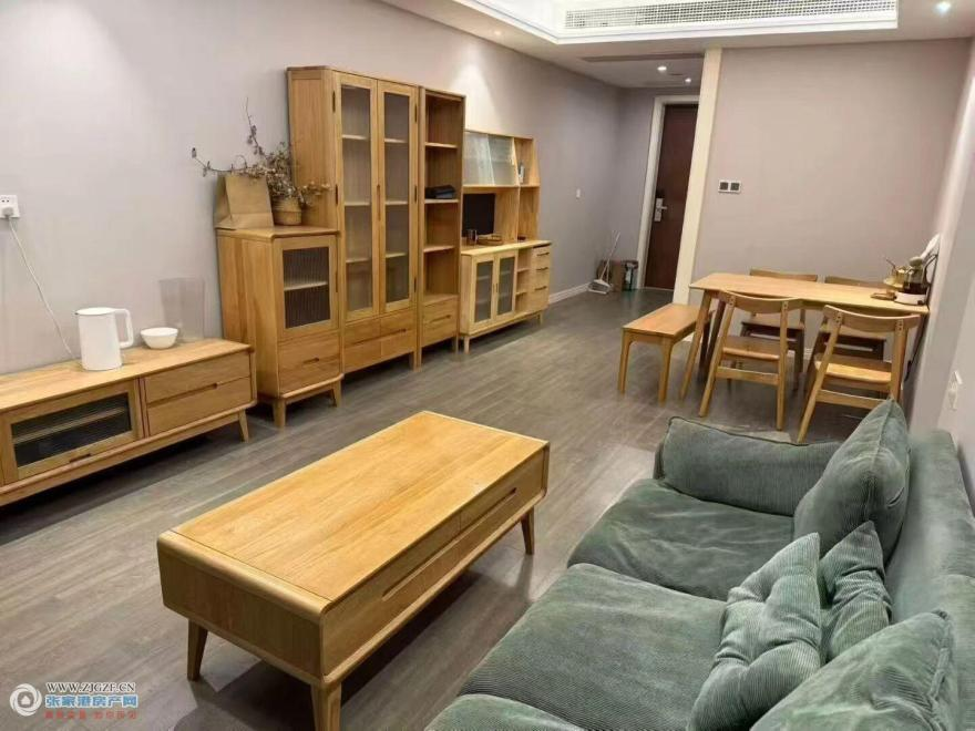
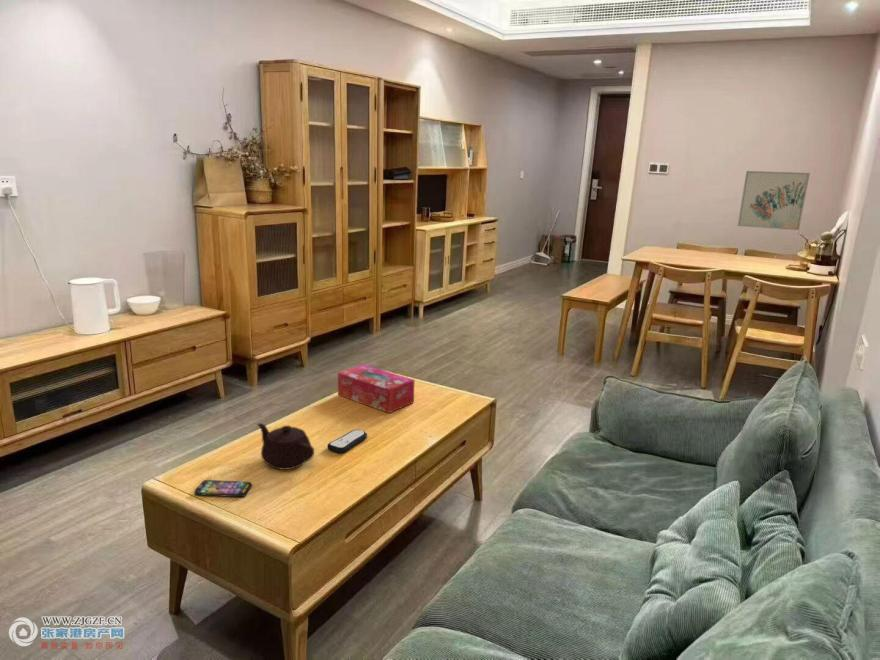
+ smartphone [193,479,252,498]
+ wall art [737,170,811,231]
+ tissue box [337,364,416,414]
+ remote control [327,429,368,454]
+ teapot [257,422,315,471]
